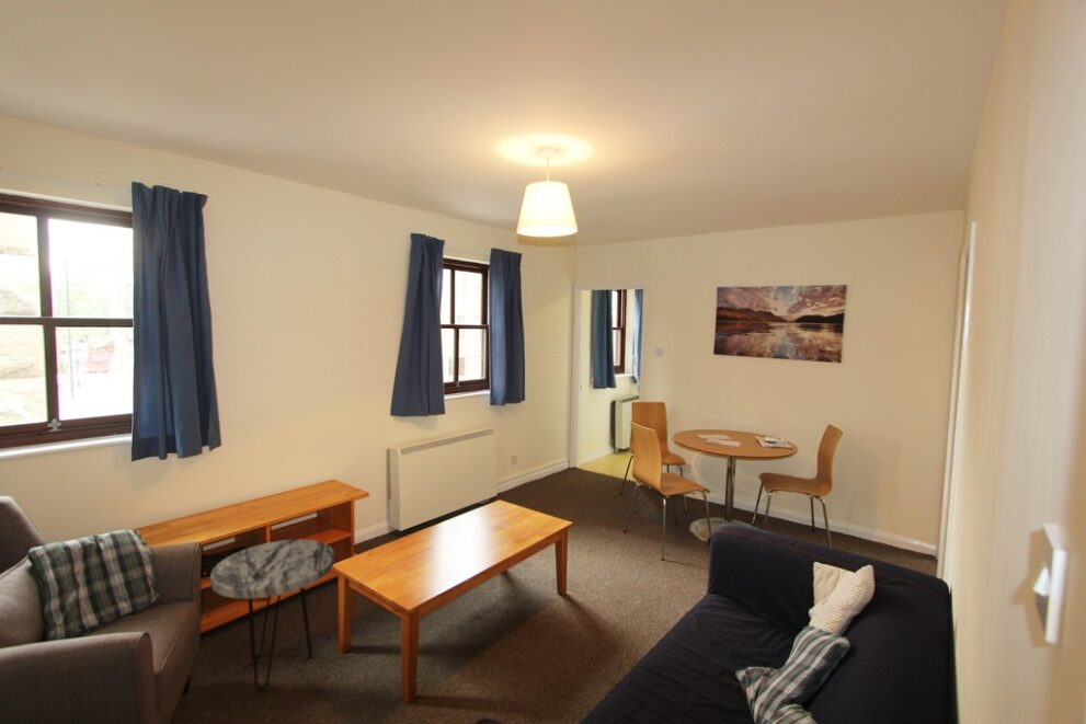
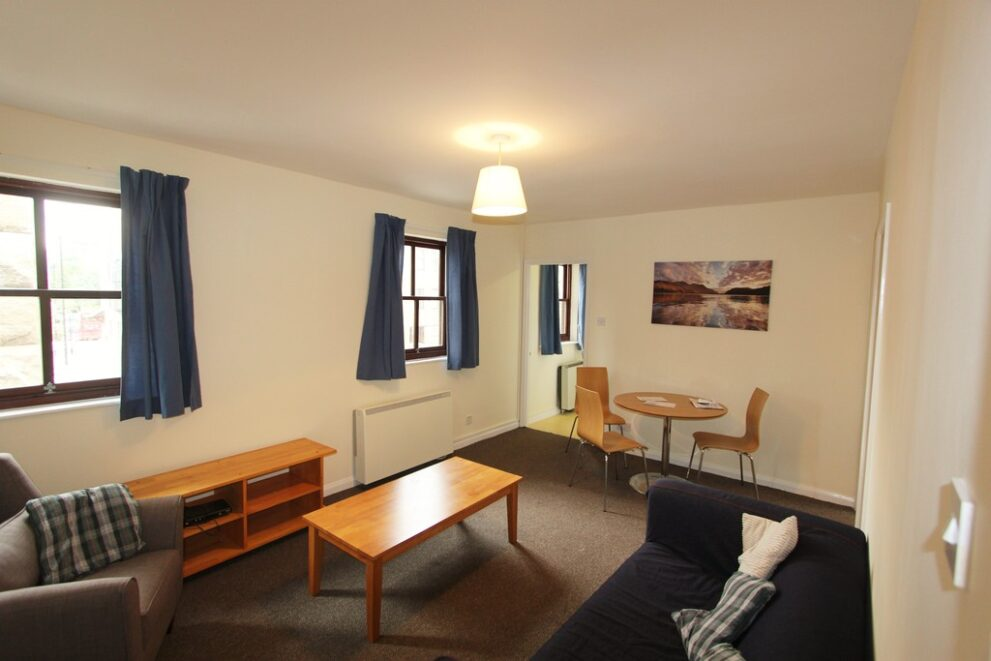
- side table [209,539,335,691]
